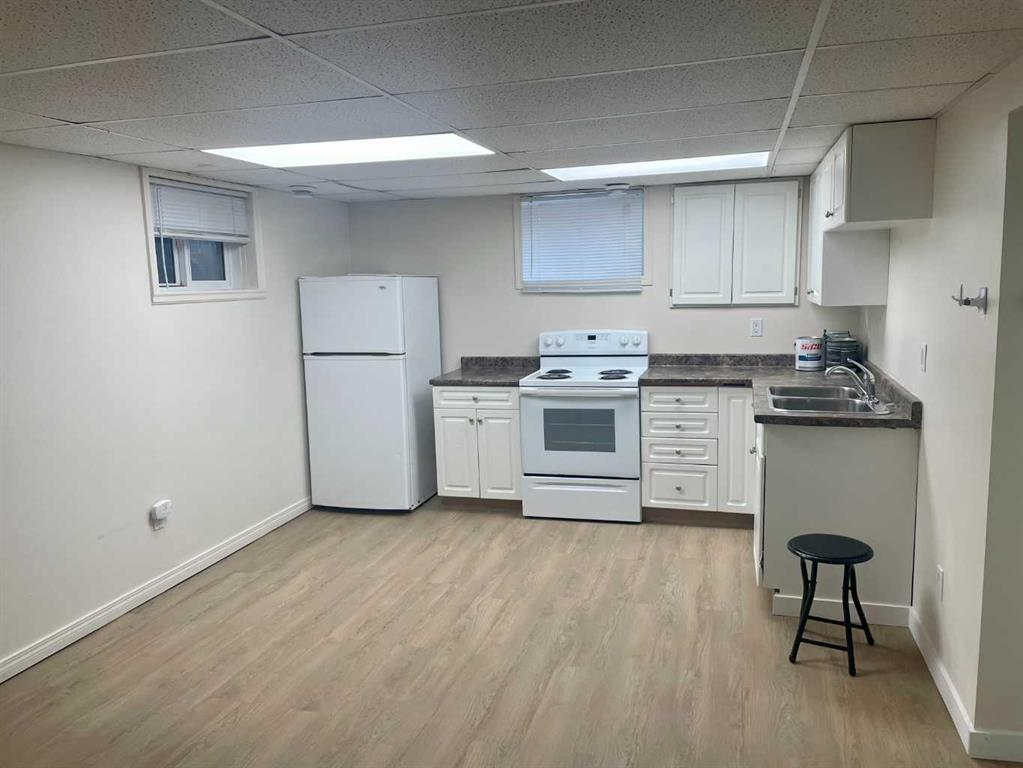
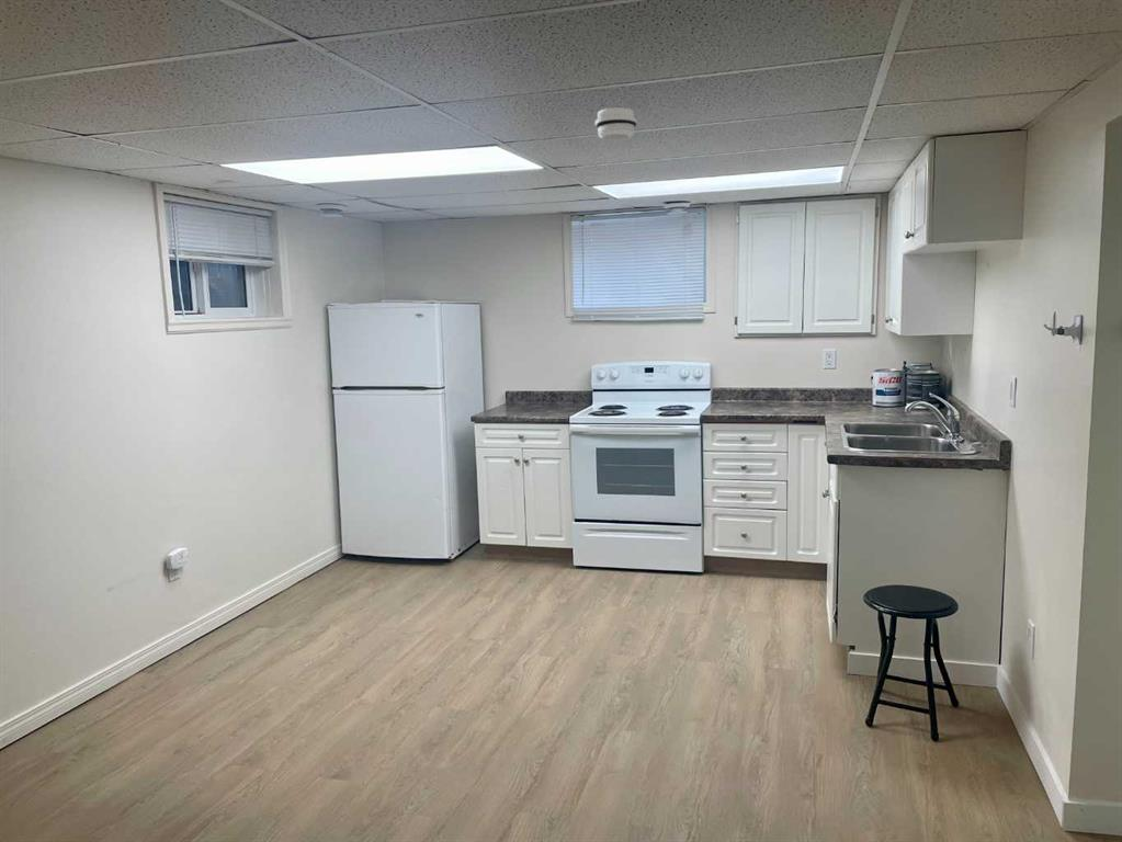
+ smoke detector [594,106,638,141]
